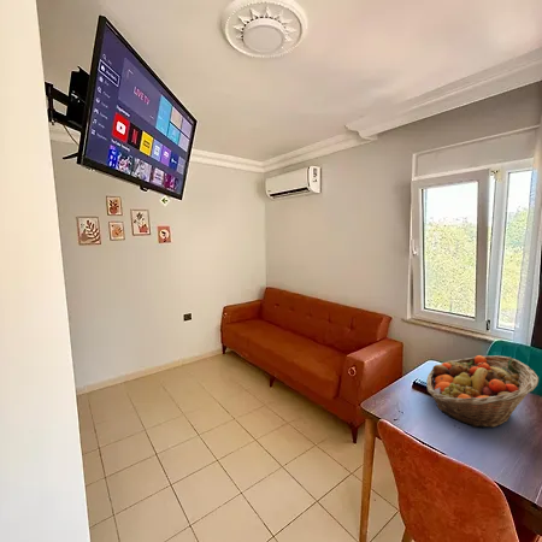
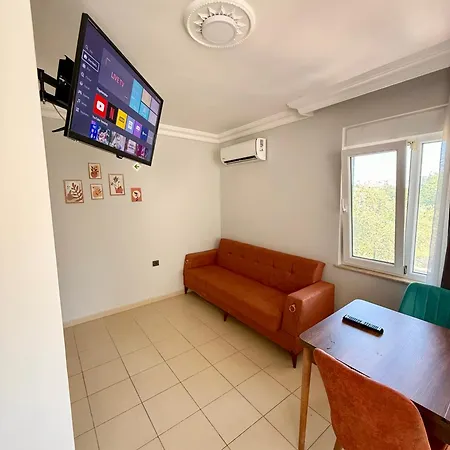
- fruit basket [425,354,540,429]
